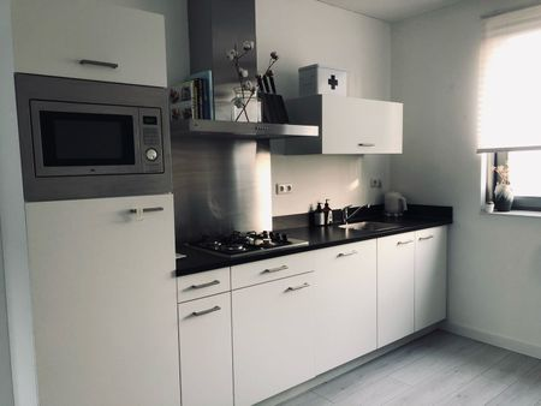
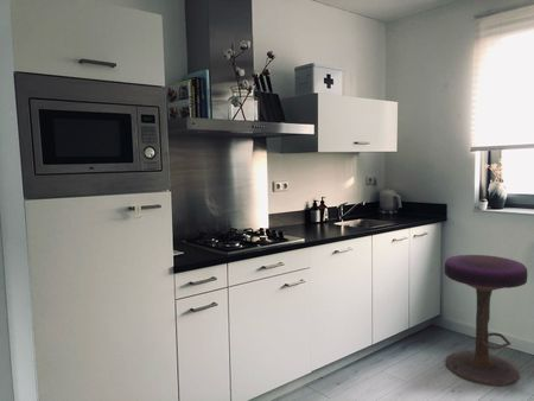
+ stool [444,254,528,387]
